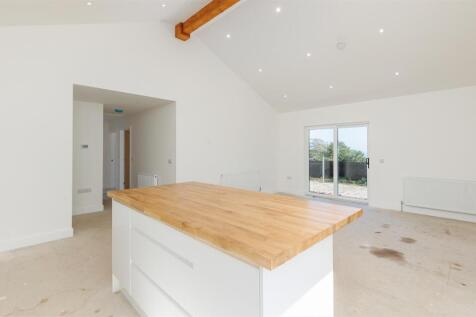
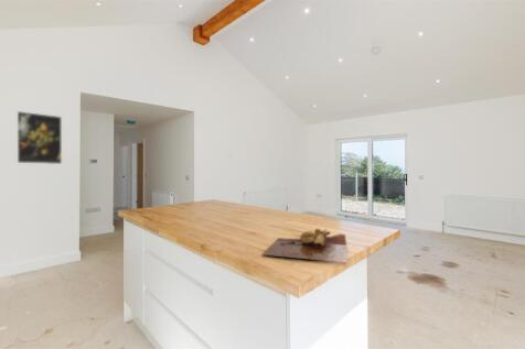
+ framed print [17,110,63,165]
+ cutting board [261,228,349,263]
